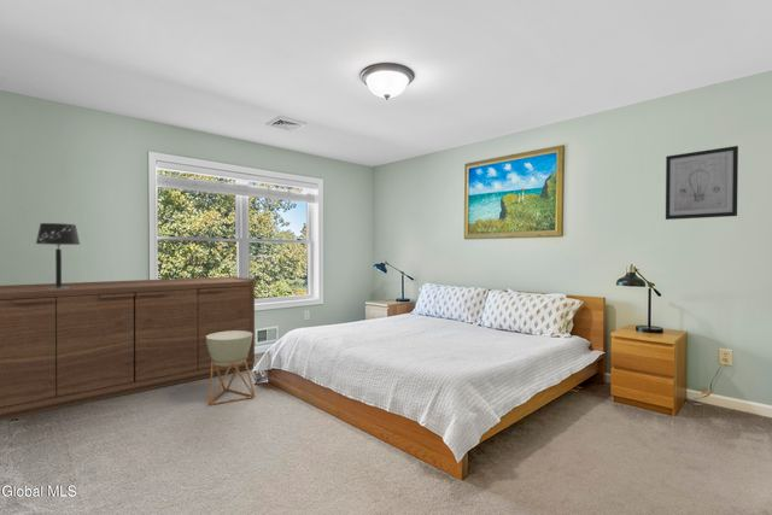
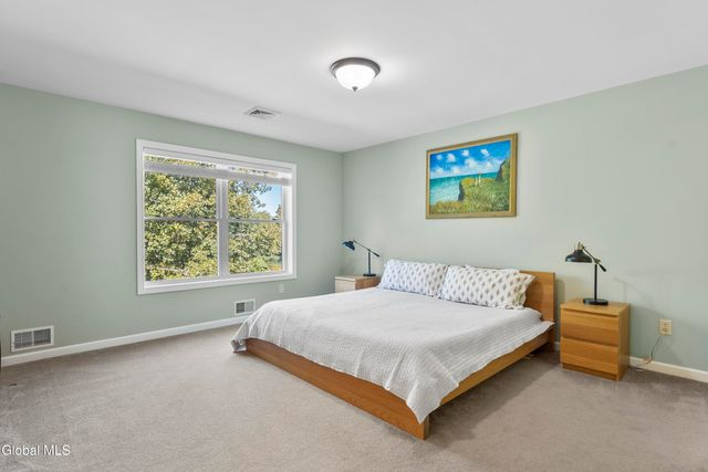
- table lamp [35,222,81,289]
- wall art [665,145,739,221]
- sideboard [0,275,256,421]
- planter [206,330,256,406]
